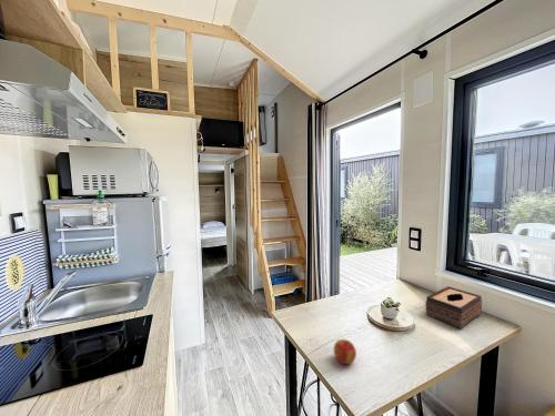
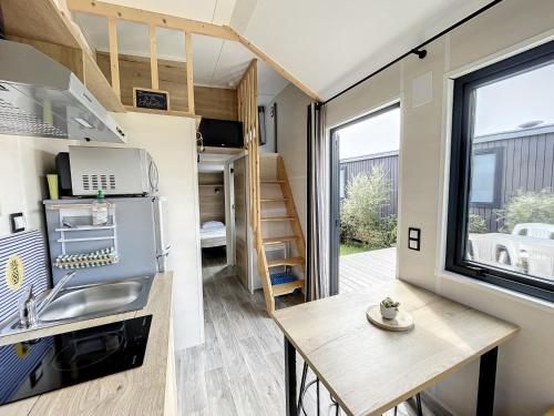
- apple [332,338,357,365]
- tissue box [424,285,483,329]
